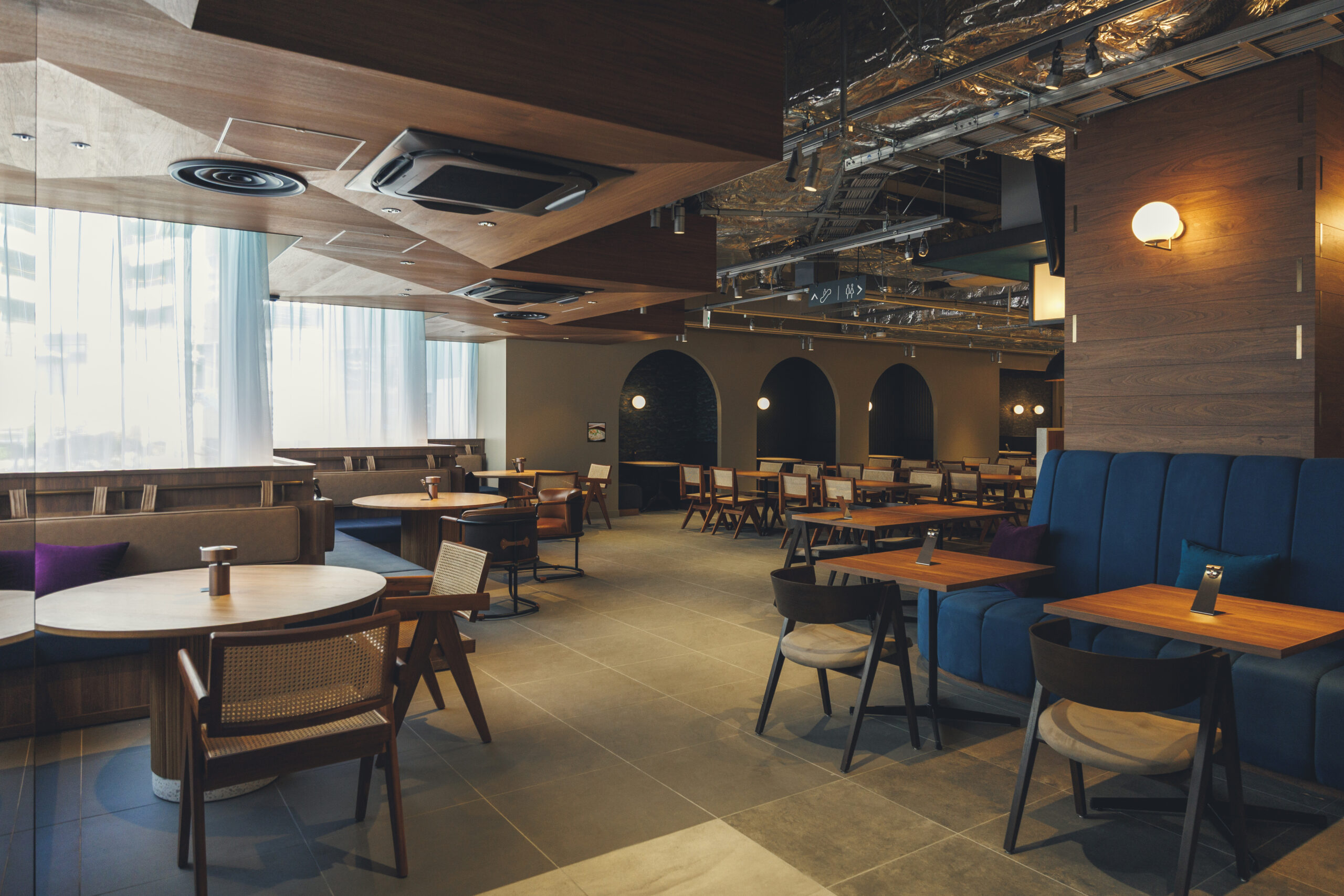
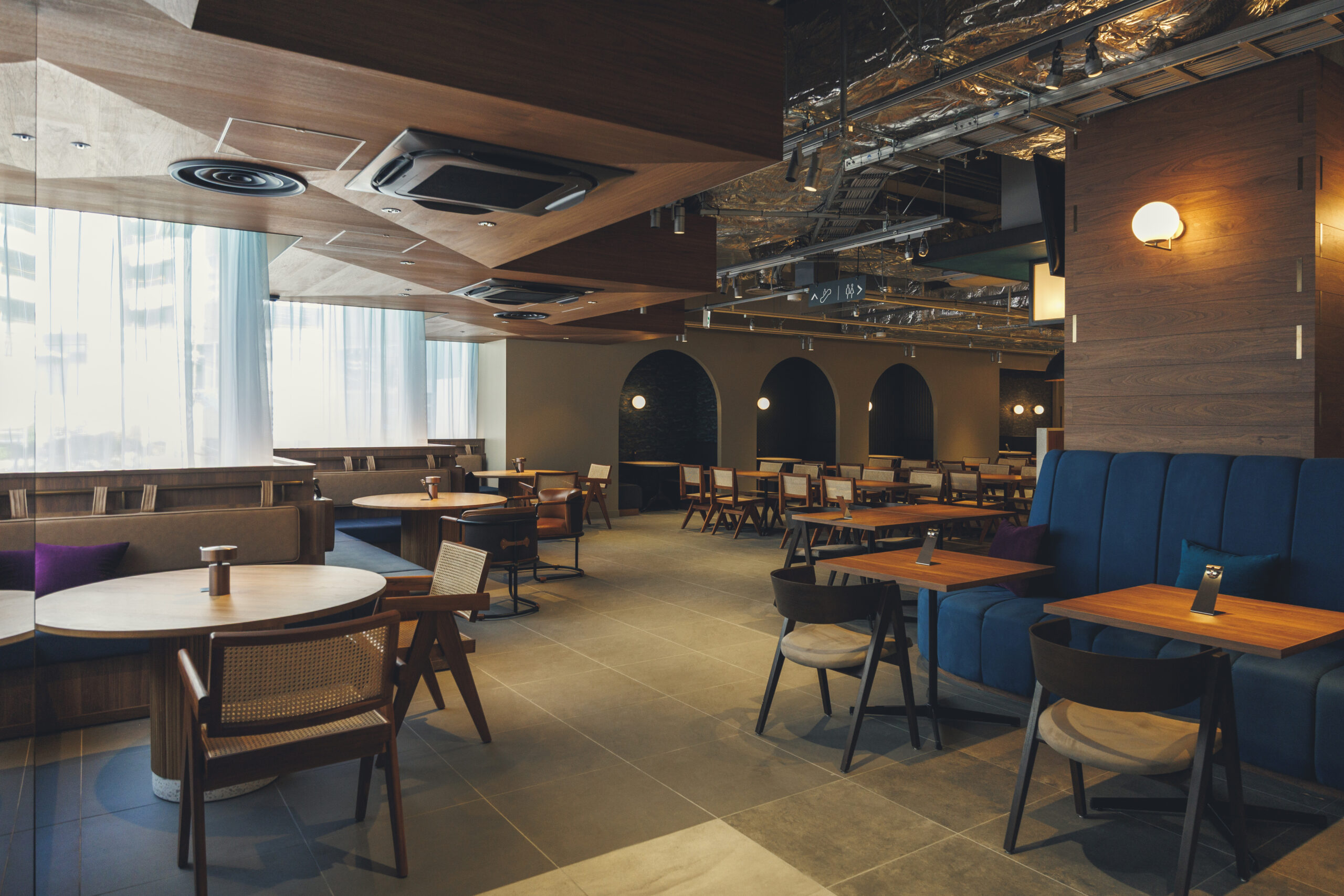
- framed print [586,421,606,443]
